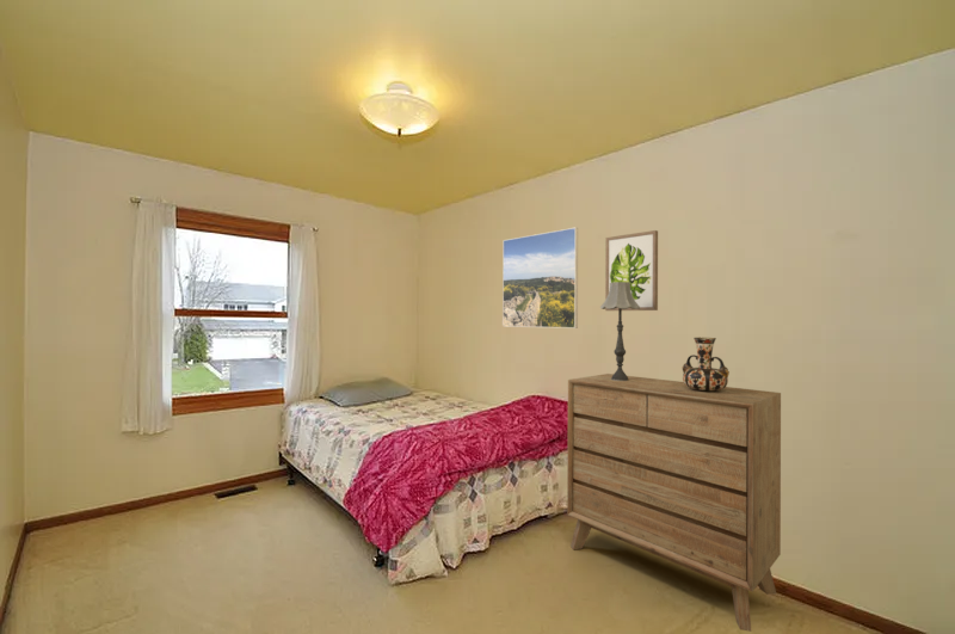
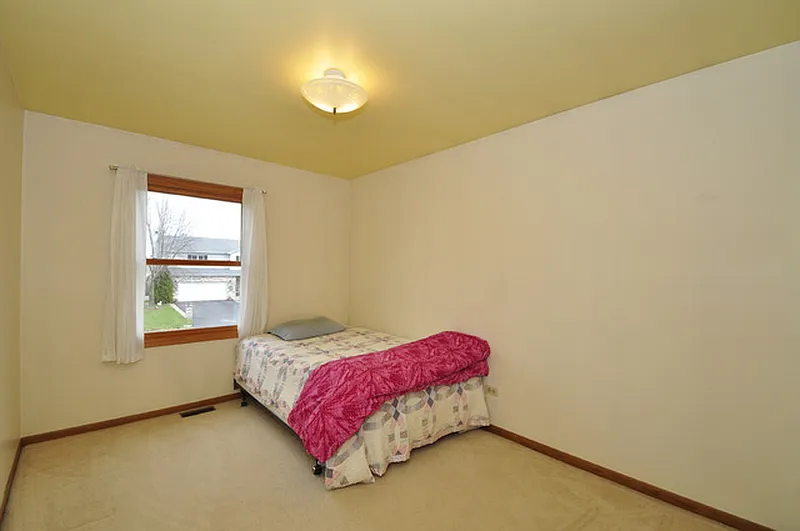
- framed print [501,227,579,330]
- wall art [604,229,659,312]
- table lamp [599,282,640,381]
- dresser [566,373,782,633]
- decorative vase [682,336,731,392]
